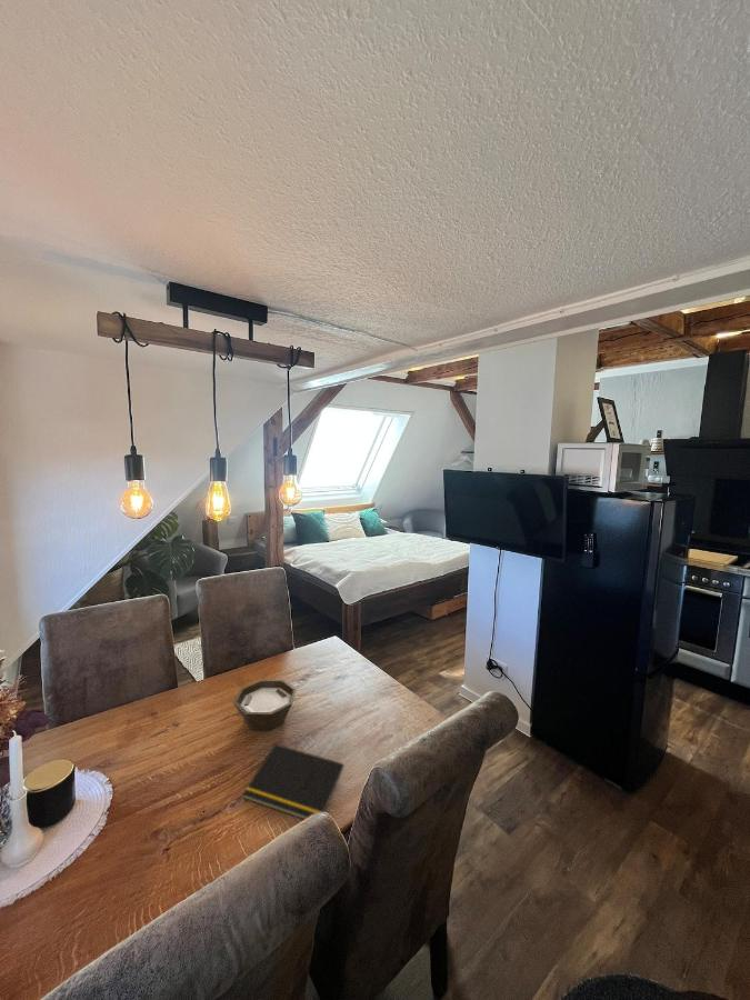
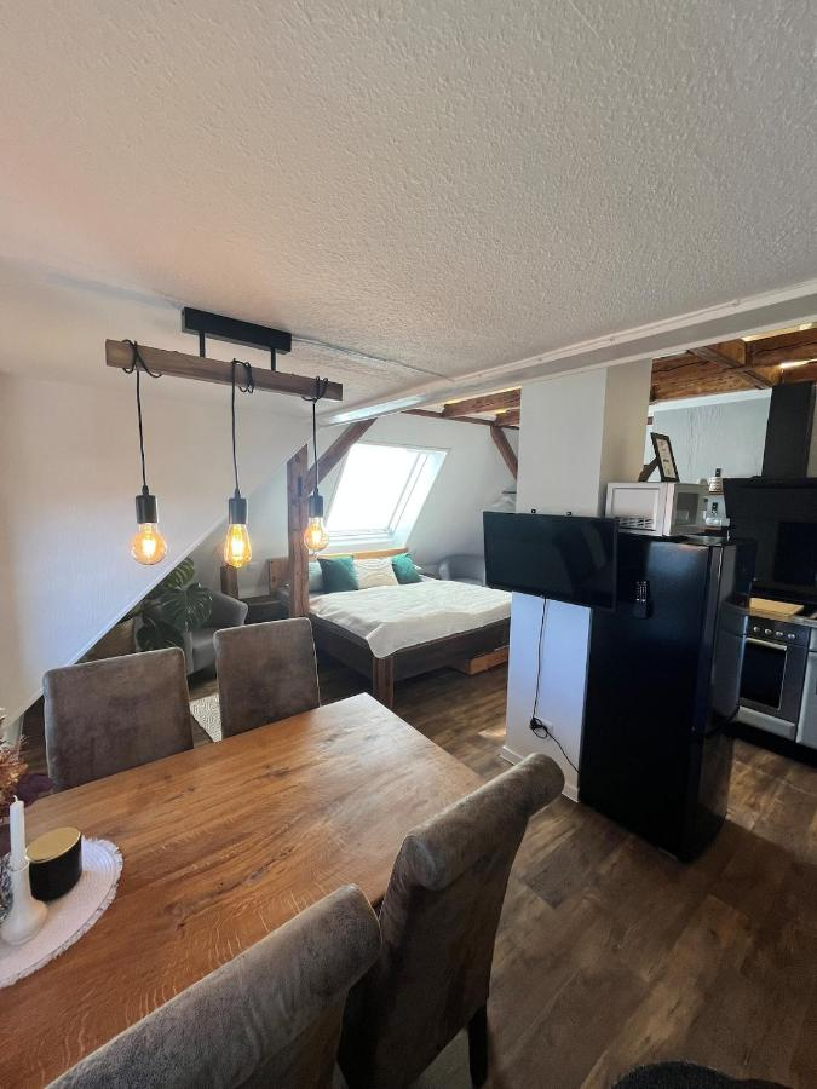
- bowl [232,678,298,732]
- notepad [242,743,344,820]
